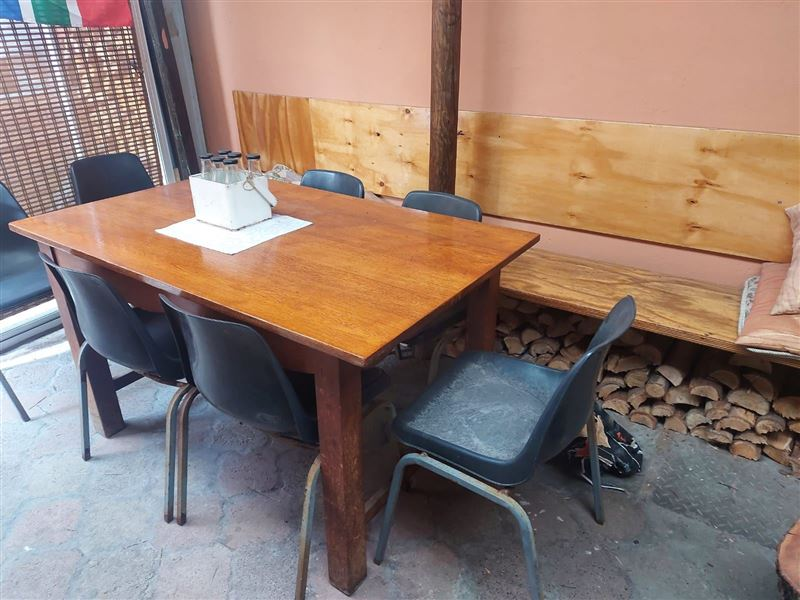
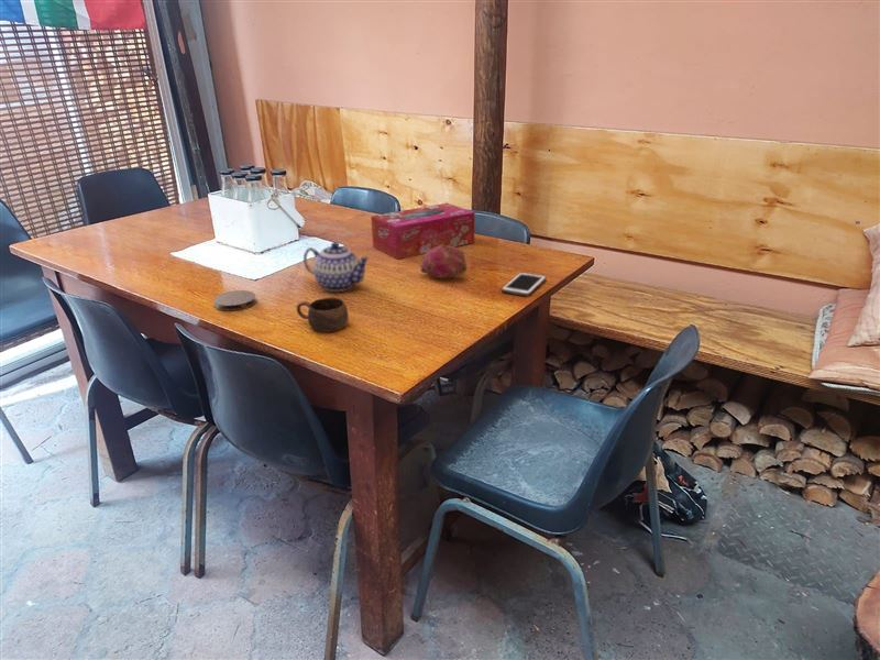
+ cell phone [501,272,547,297]
+ fruit [419,244,469,279]
+ teapot [302,241,370,293]
+ cup [296,297,350,333]
+ coaster [212,289,257,311]
+ tissue box [370,202,475,261]
